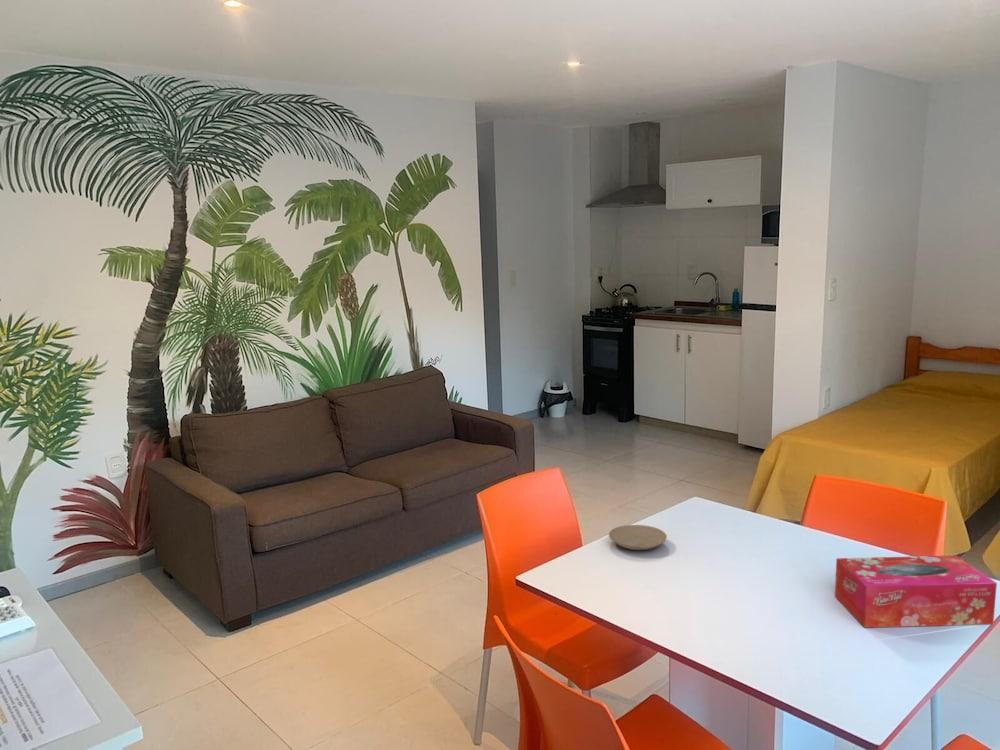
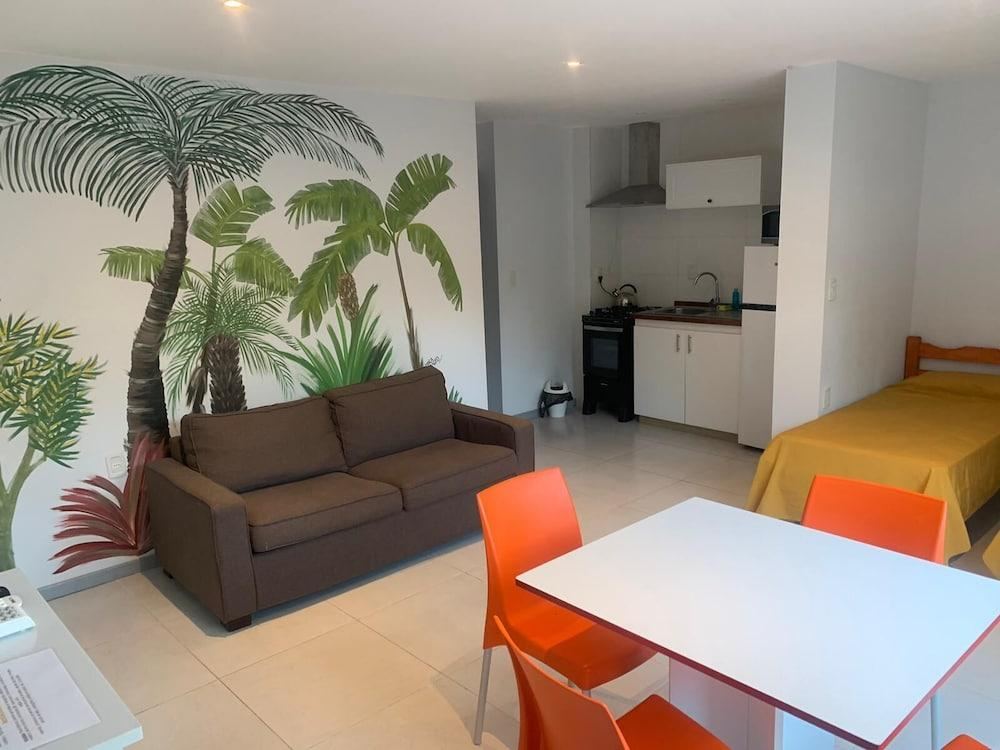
- plate [608,524,668,551]
- tissue box [834,554,998,629]
